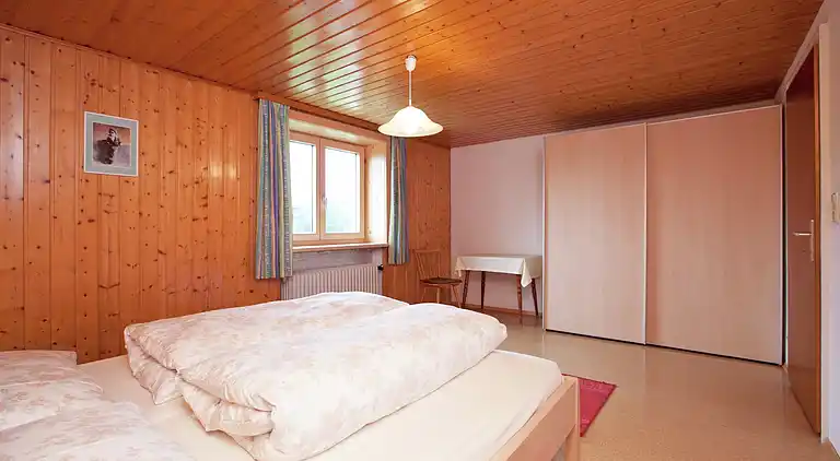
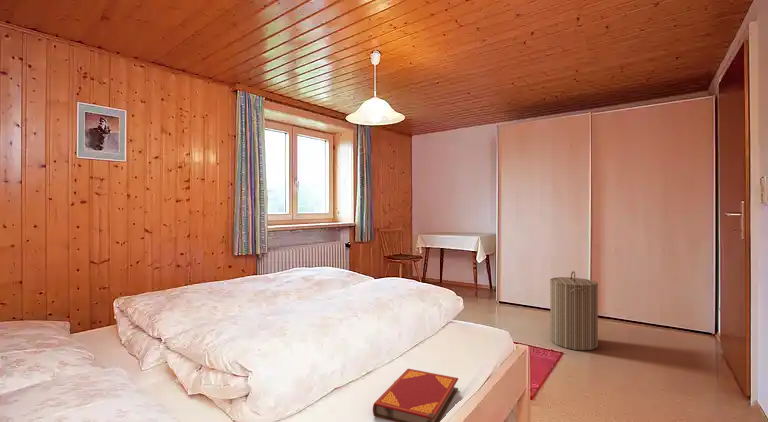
+ laundry hamper [549,270,599,351]
+ hardback book [372,368,459,422]
